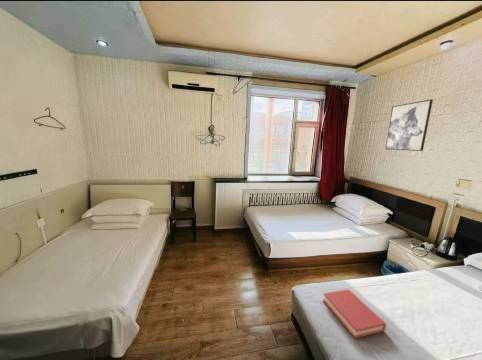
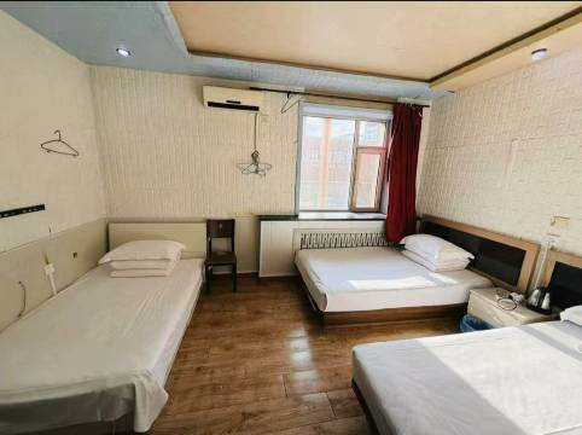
- wall art [384,98,434,152]
- hardback book [322,288,387,340]
